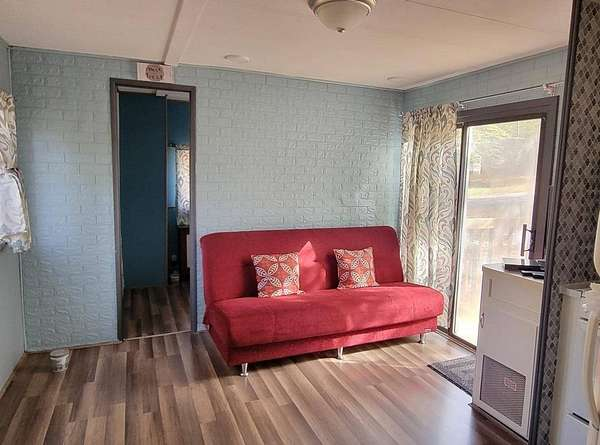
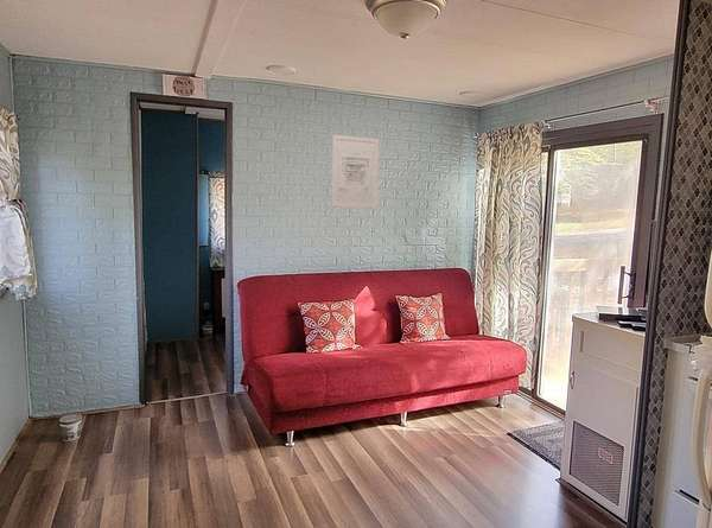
+ wall art [330,134,380,209]
